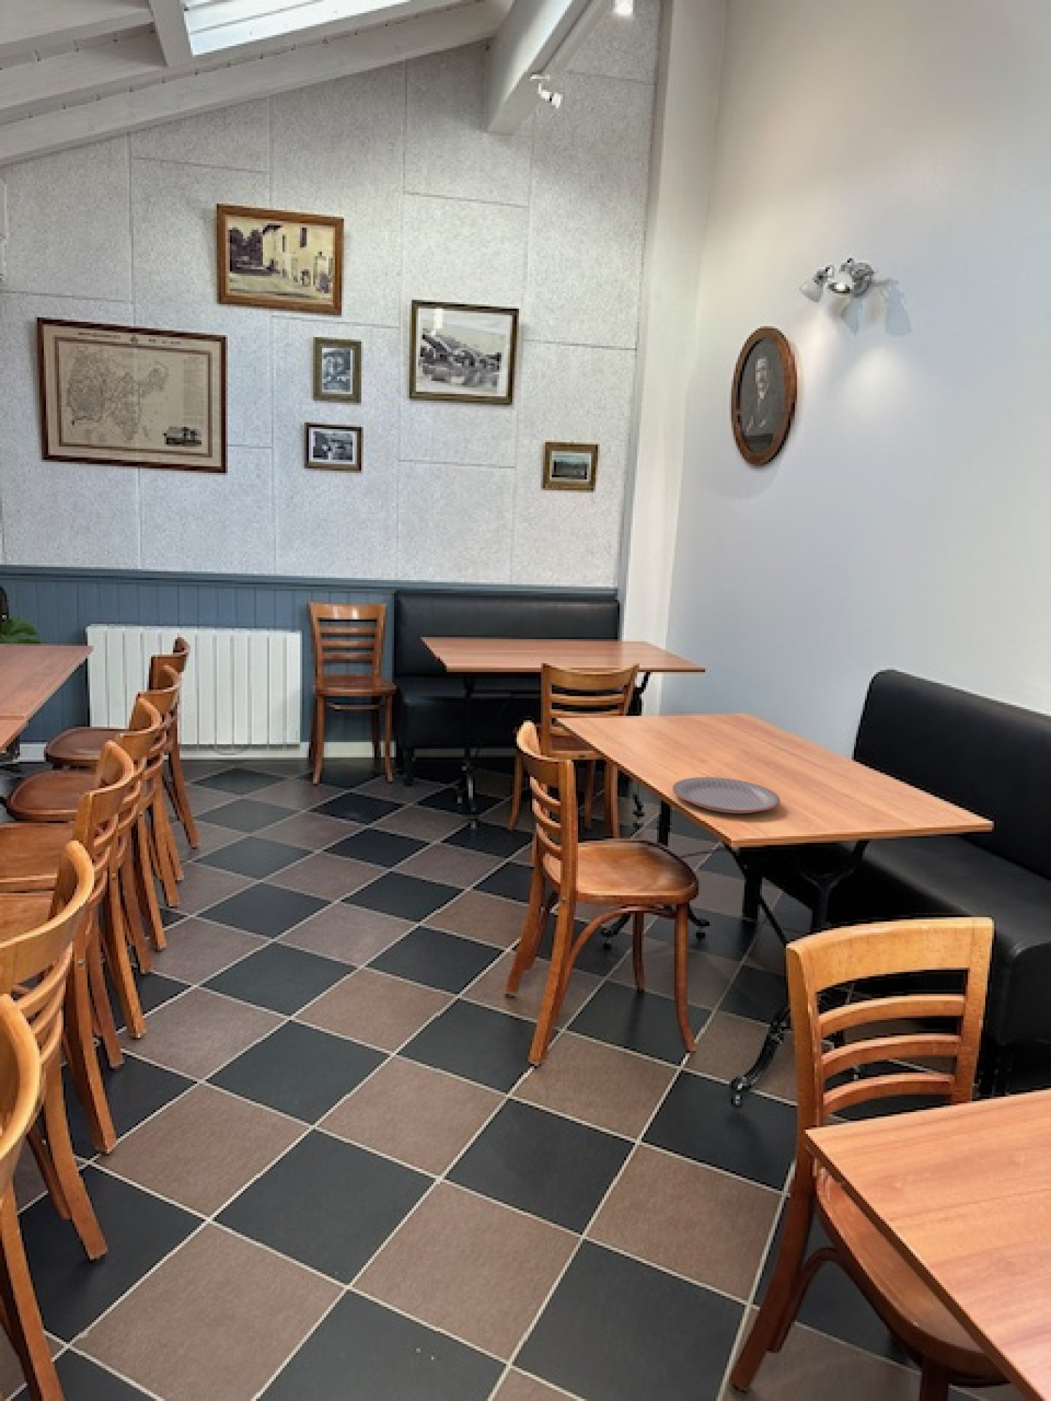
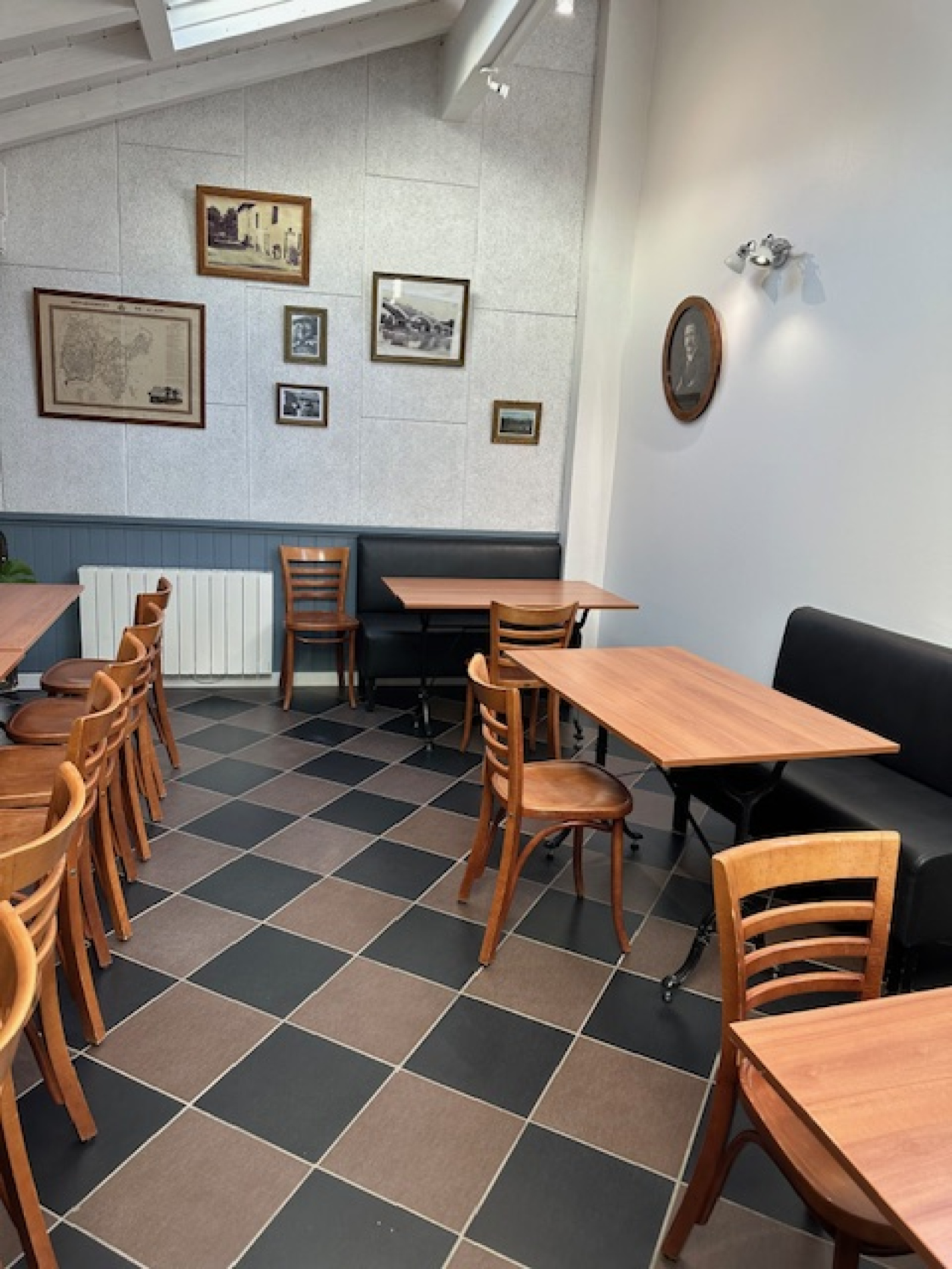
- plate [672,776,781,815]
